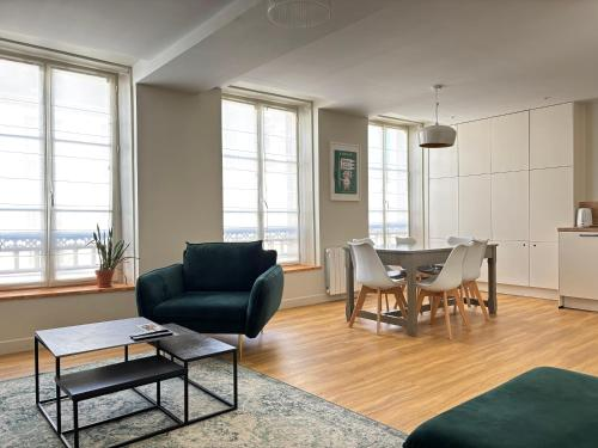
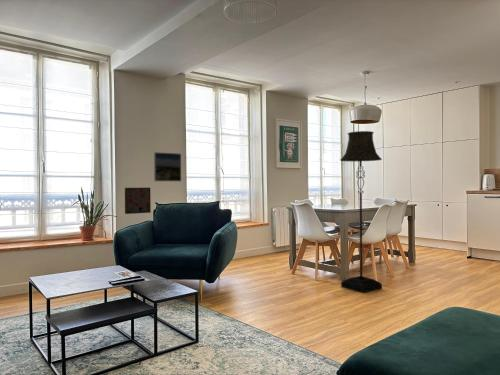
+ wall art [124,187,152,215]
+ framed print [153,151,182,182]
+ floor lamp [339,130,383,294]
